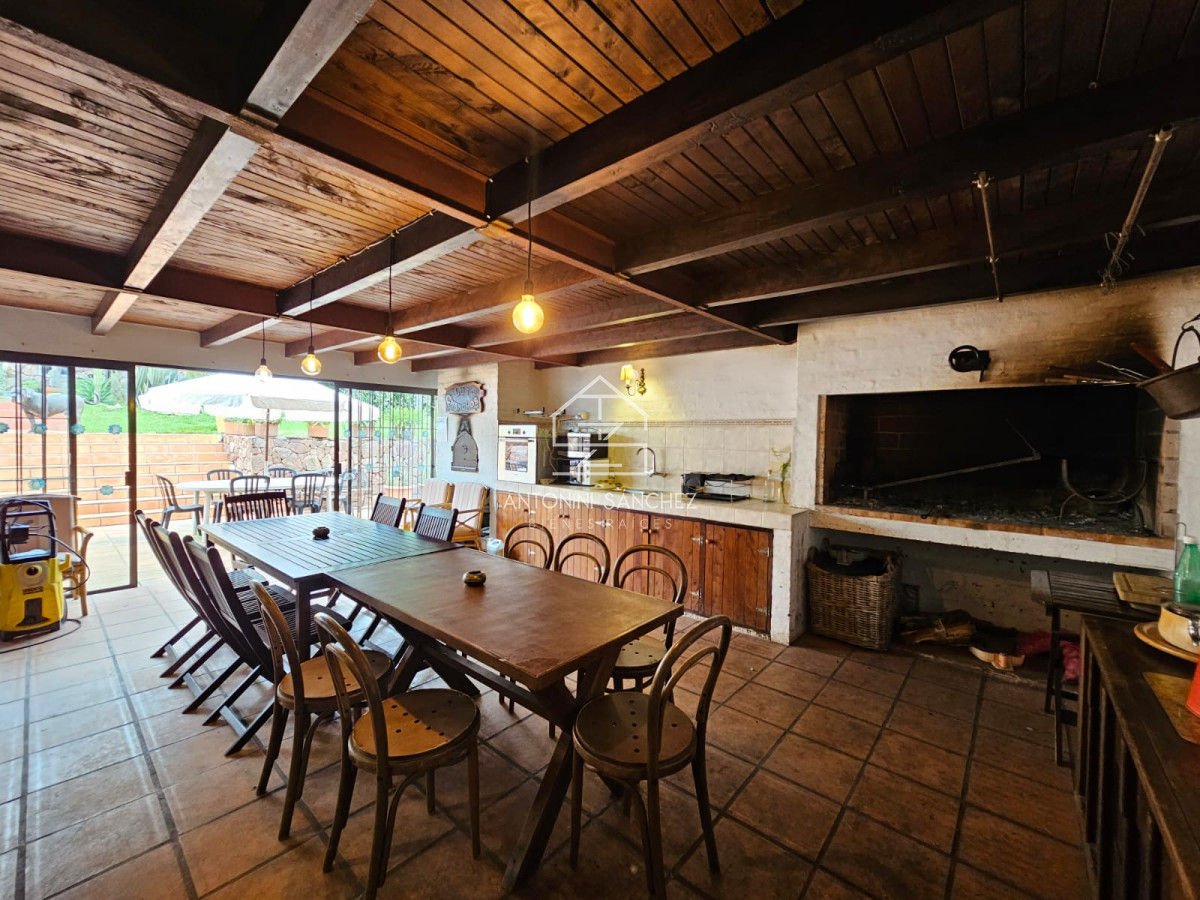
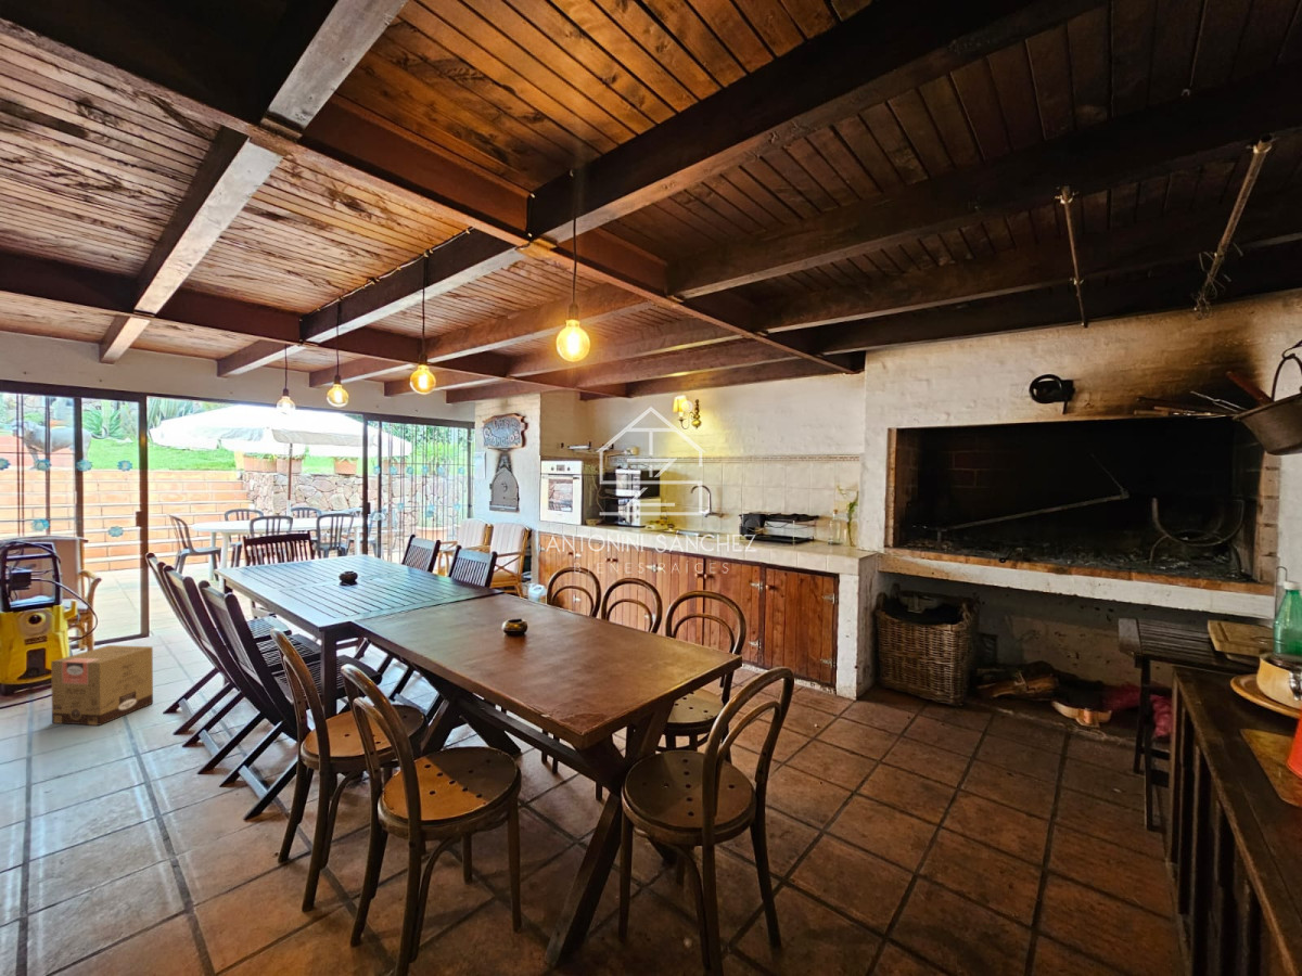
+ cardboard box [50,644,154,727]
